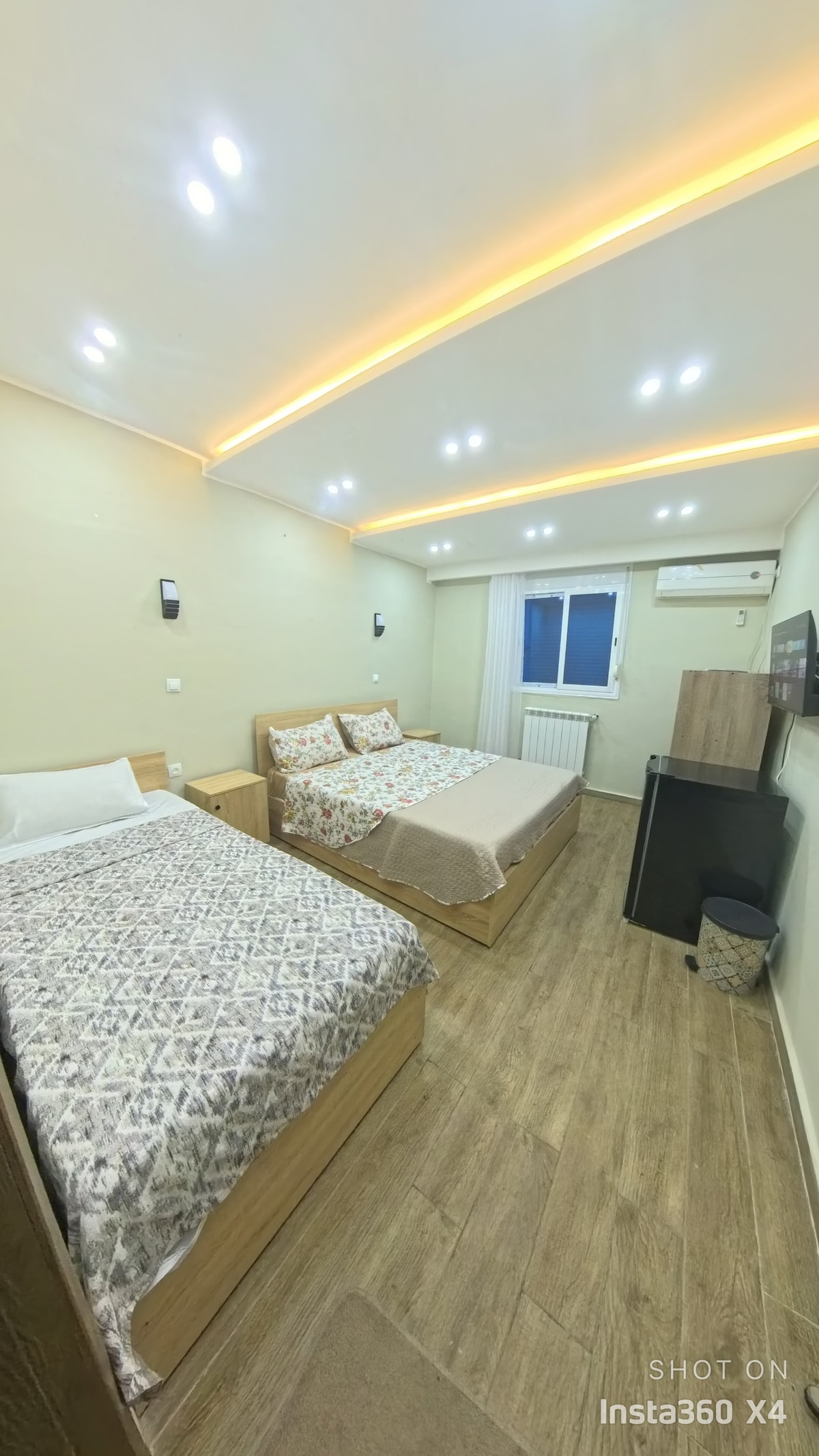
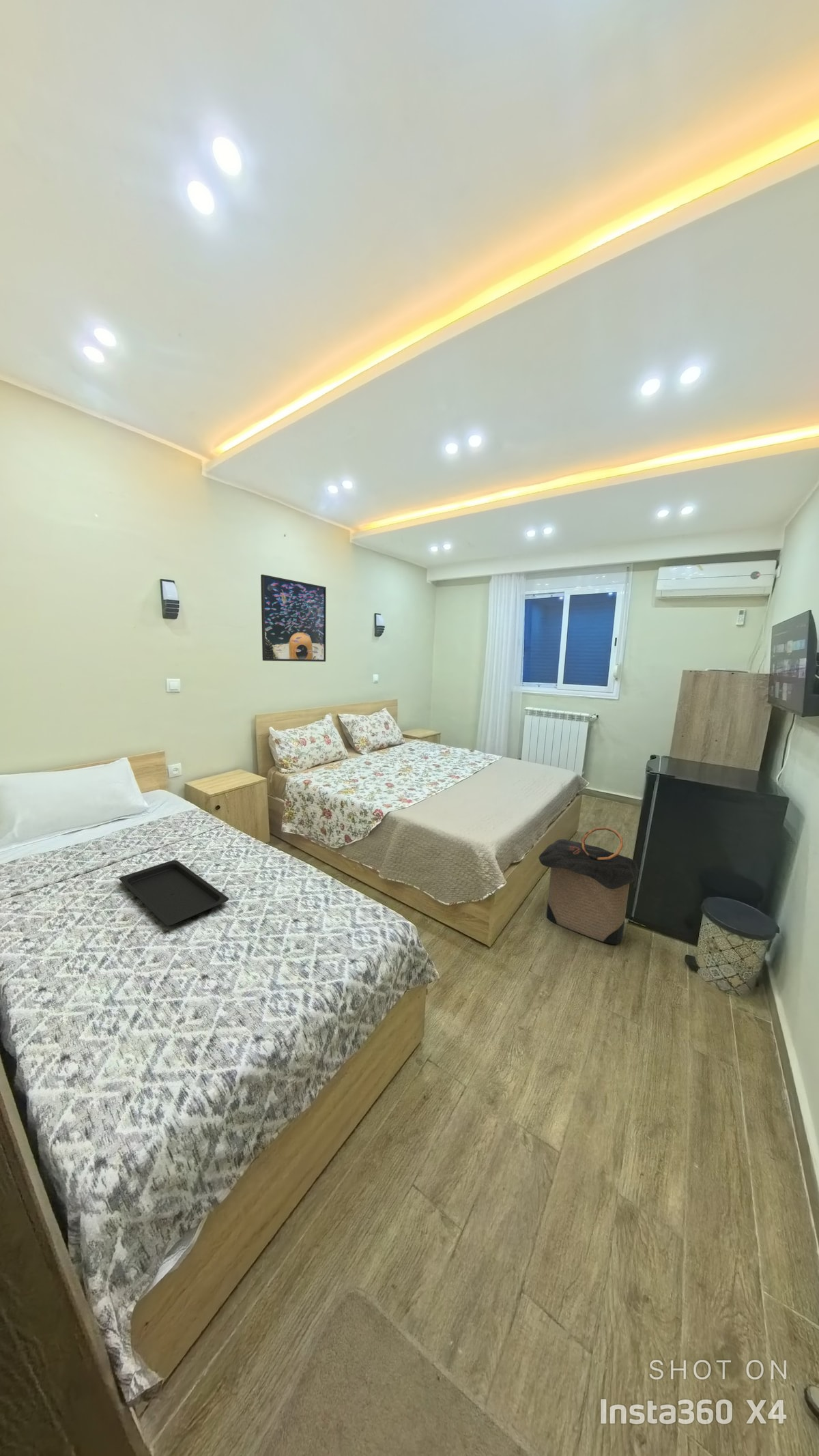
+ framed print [260,574,327,662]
+ serving tray [119,859,229,926]
+ laundry hamper [538,827,642,945]
